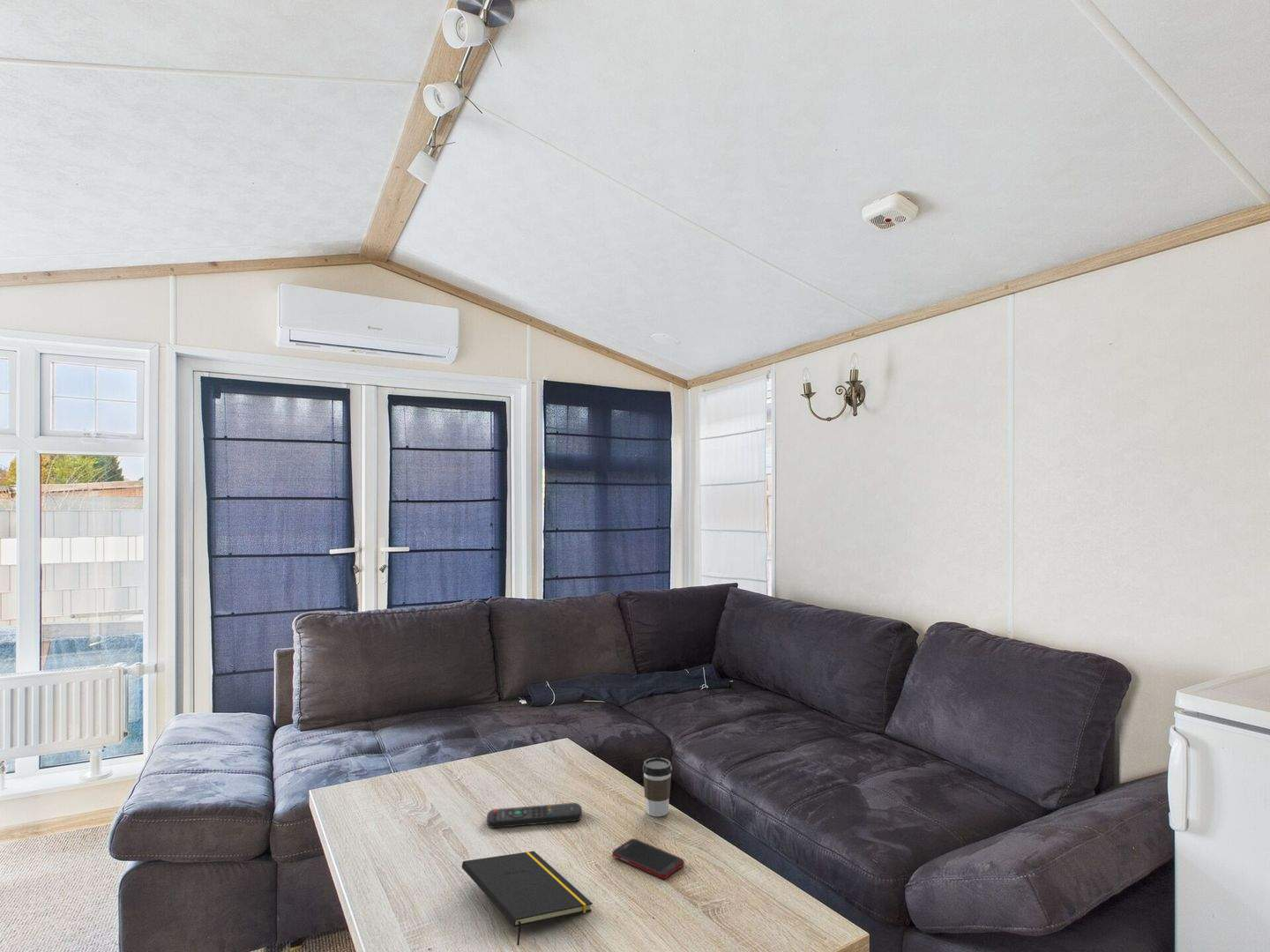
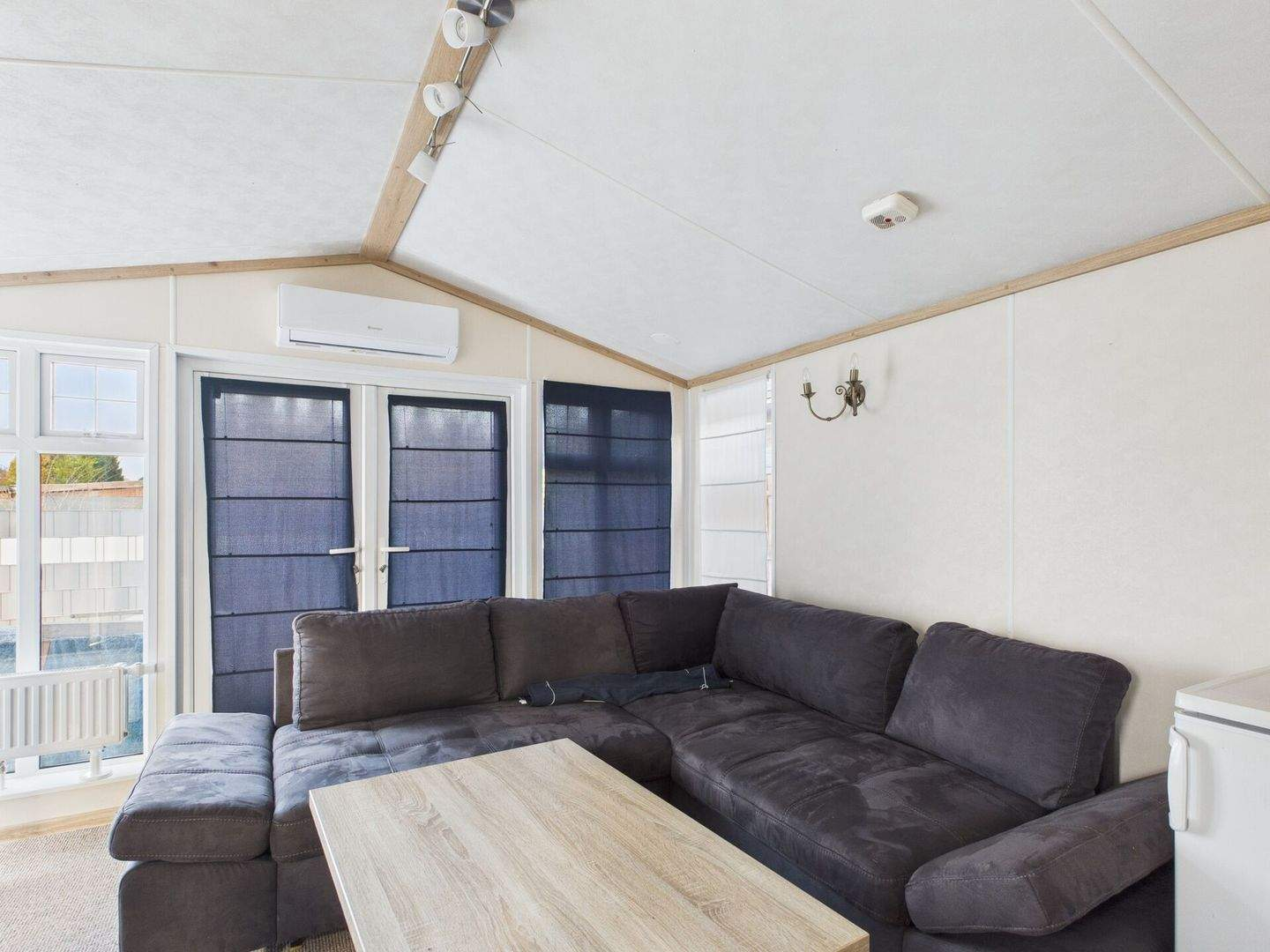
- notepad [461,851,594,947]
- coffee cup [641,757,673,817]
- remote control [486,802,583,829]
- cell phone [611,837,685,880]
